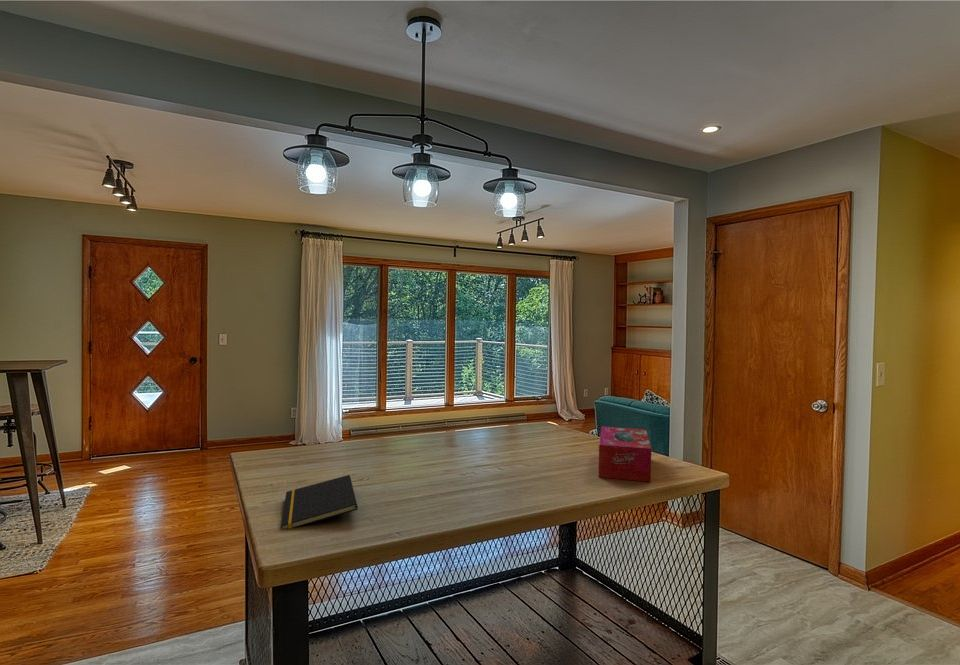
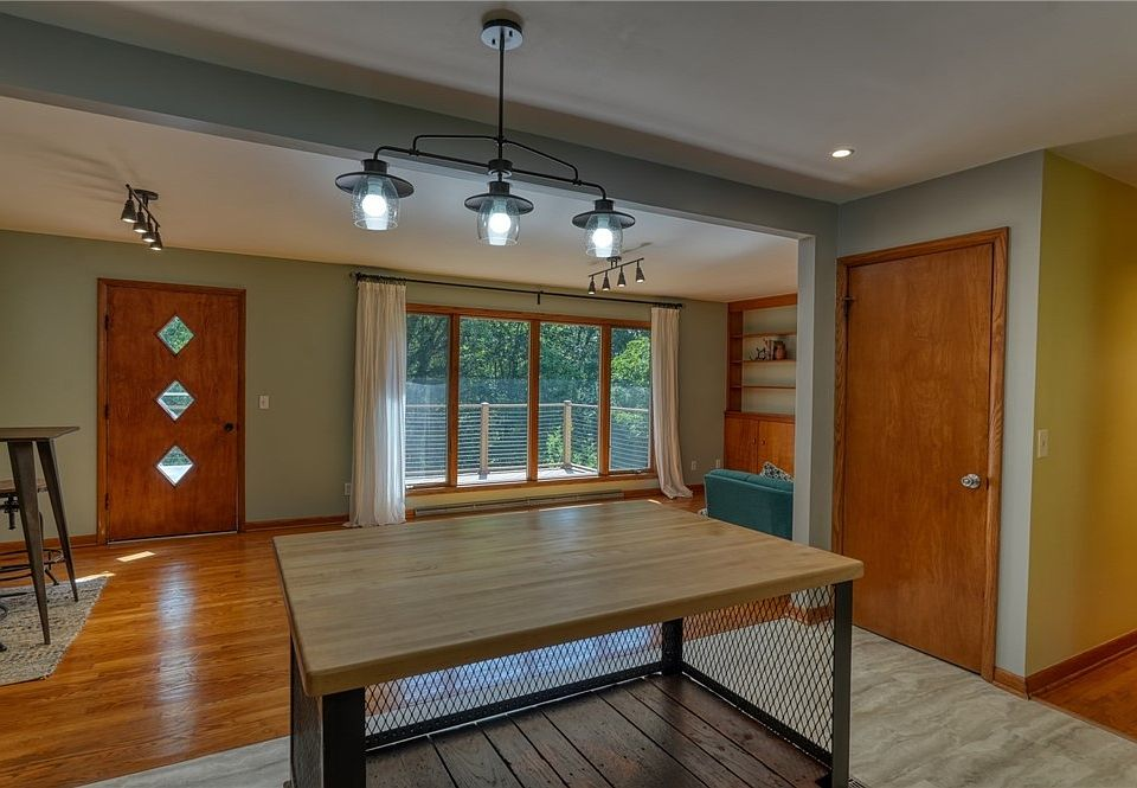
- tissue box [597,425,652,483]
- notepad [280,474,359,529]
